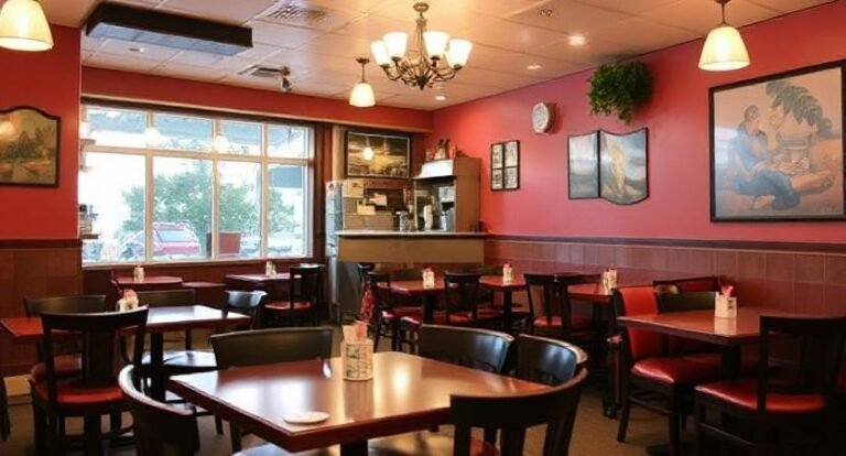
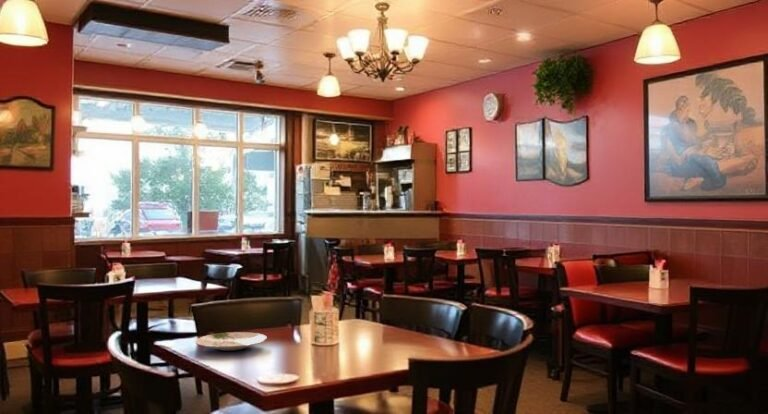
+ plate [194,331,268,352]
